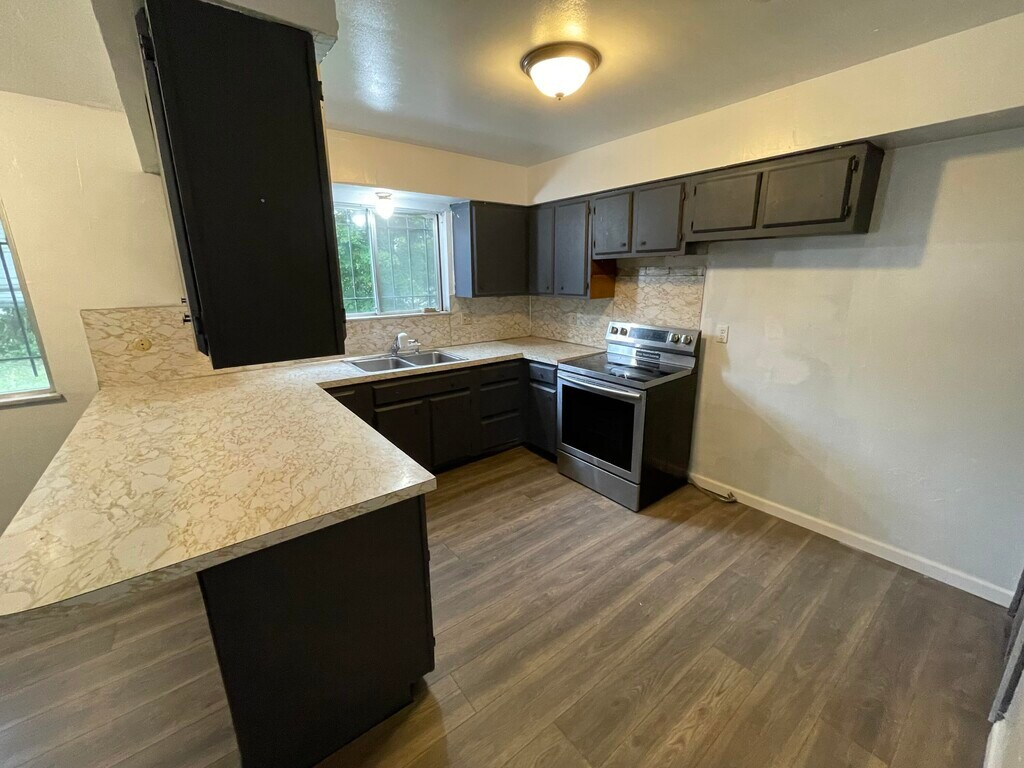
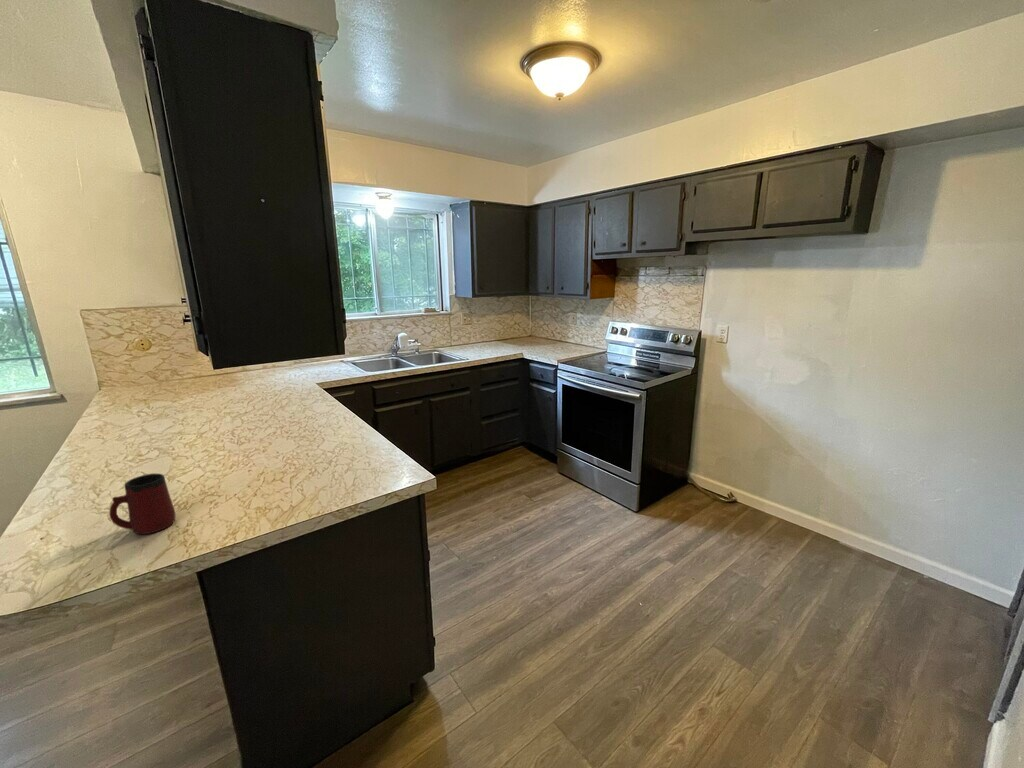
+ mug [109,473,176,535]
